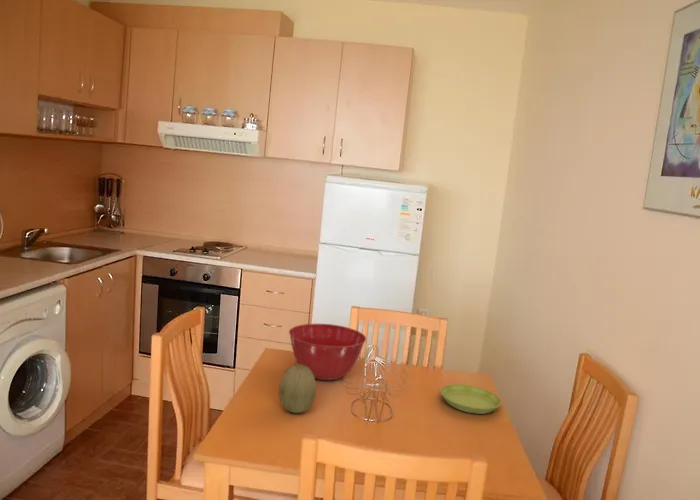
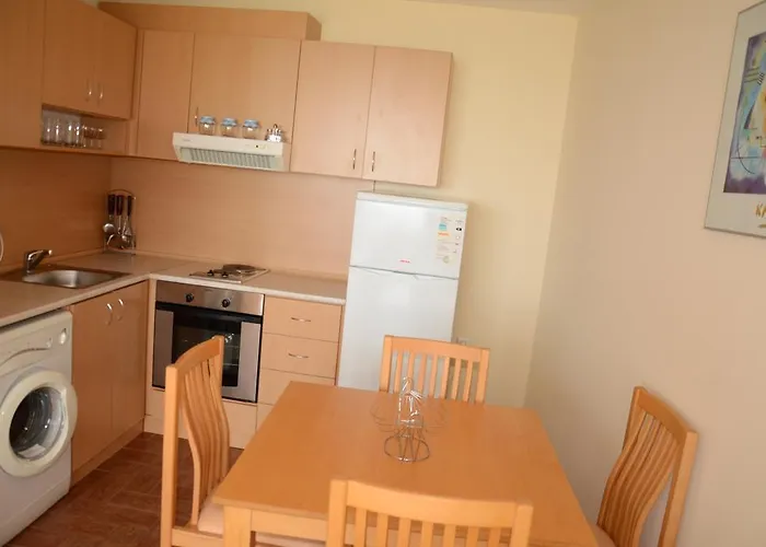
- saucer [440,383,502,415]
- fruit [278,363,317,414]
- mixing bowl [288,323,367,381]
